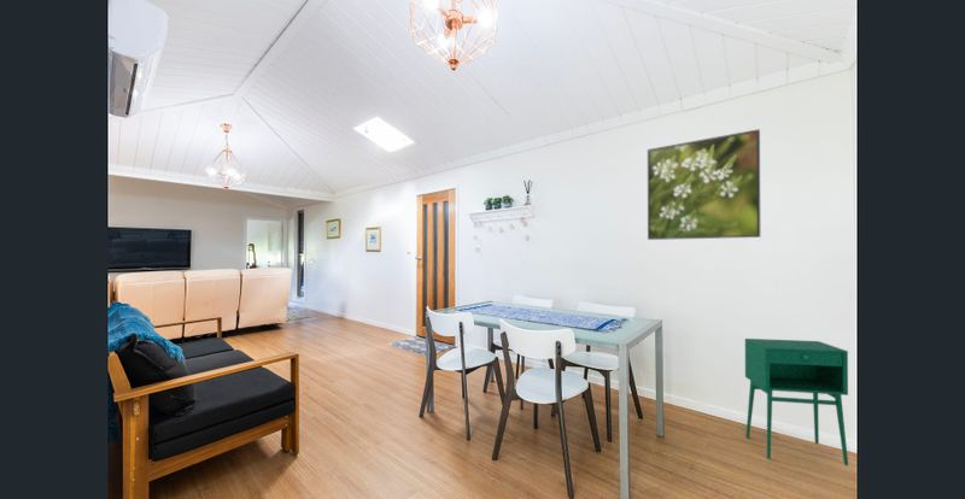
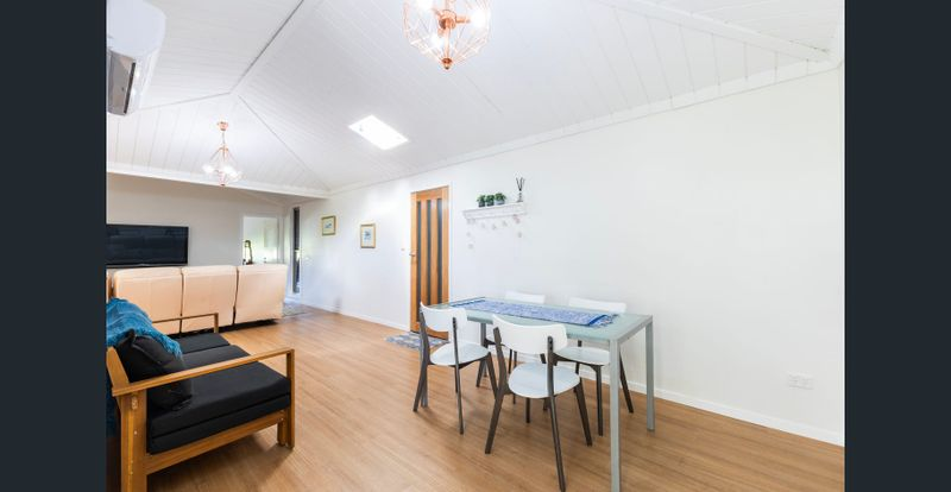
- storage cabinet [744,337,849,466]
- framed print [647,128,761,241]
